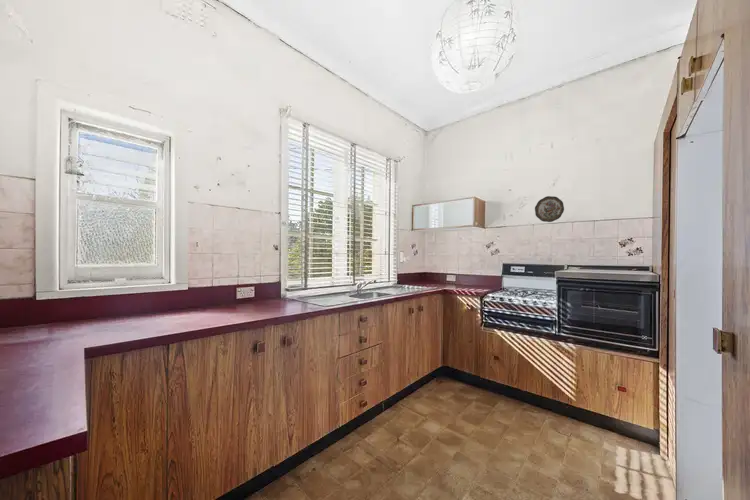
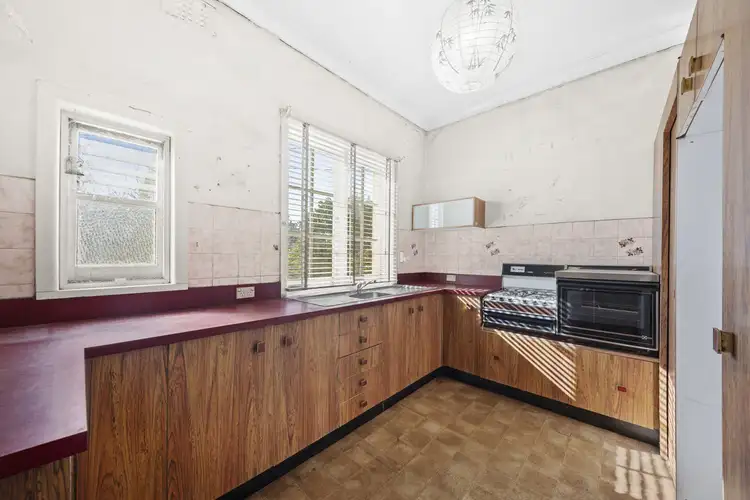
- decorative plate [534,195,565,223]
